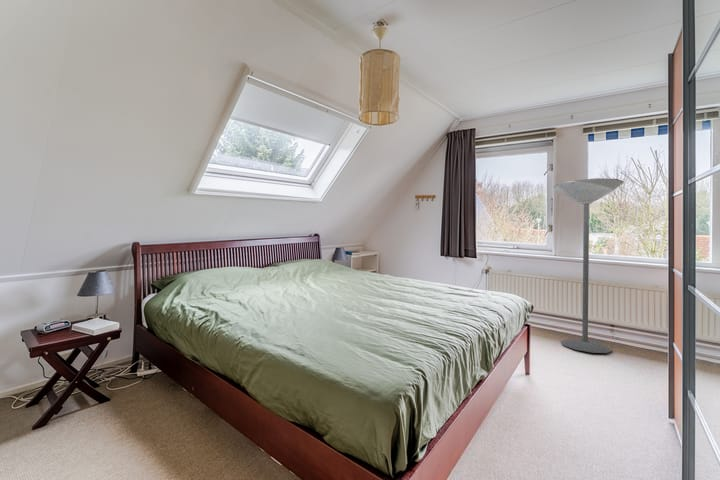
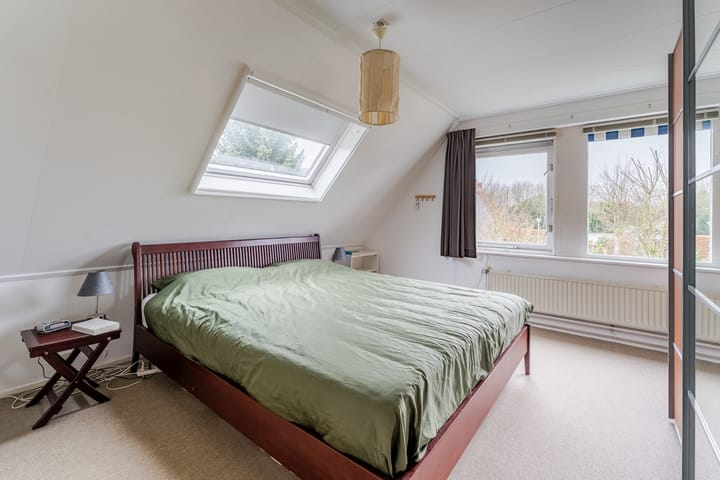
- floor lamp [553,177,625,354]
